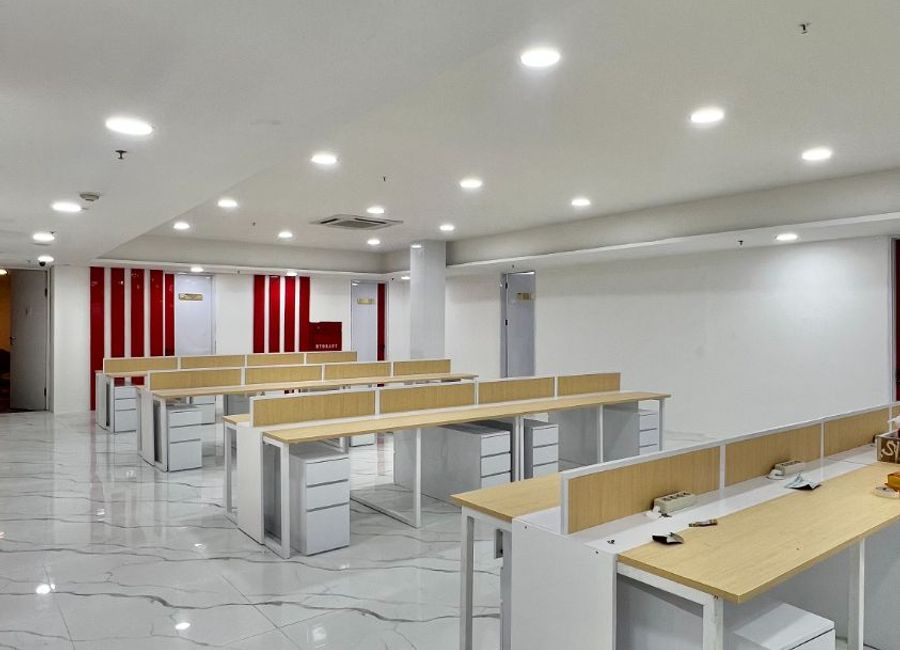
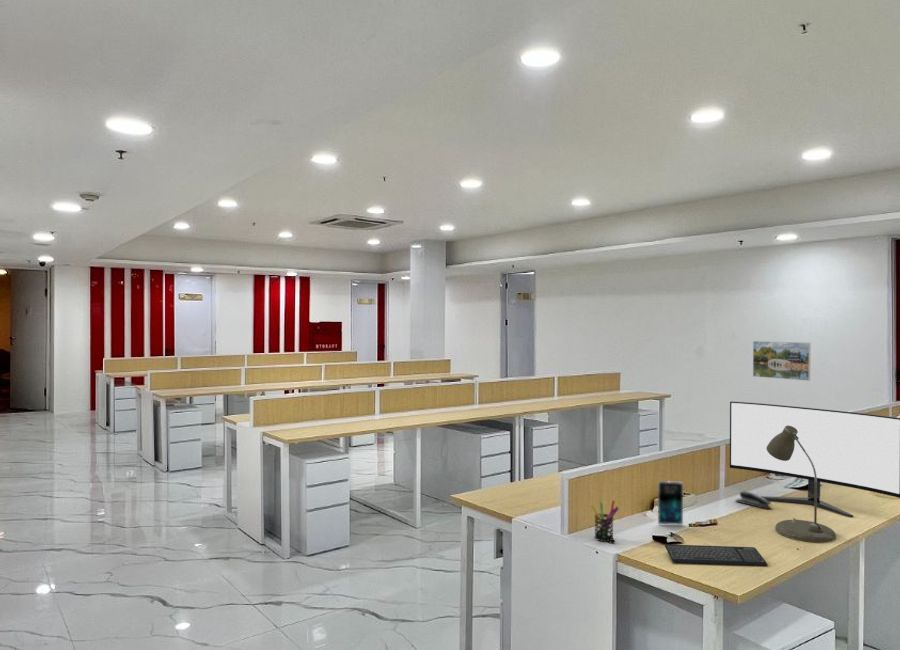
+ pen holder [590,499,619,543]
+ stapler [734,490,773,510]
+ monitor [729,400,900,519]
+ keyboard [664,543,769,567]
+ desk lamp [766,425,837,543]
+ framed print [752,340,811,382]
+ smartphone [657,480,684,526]
